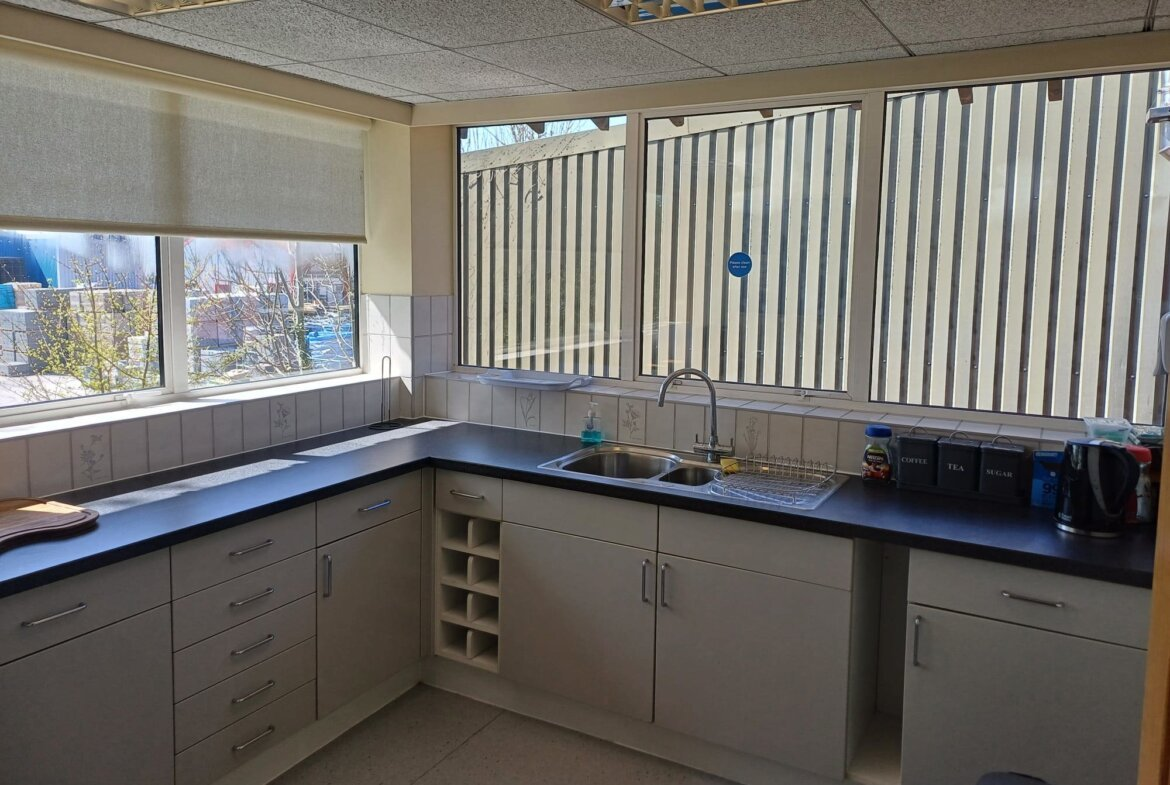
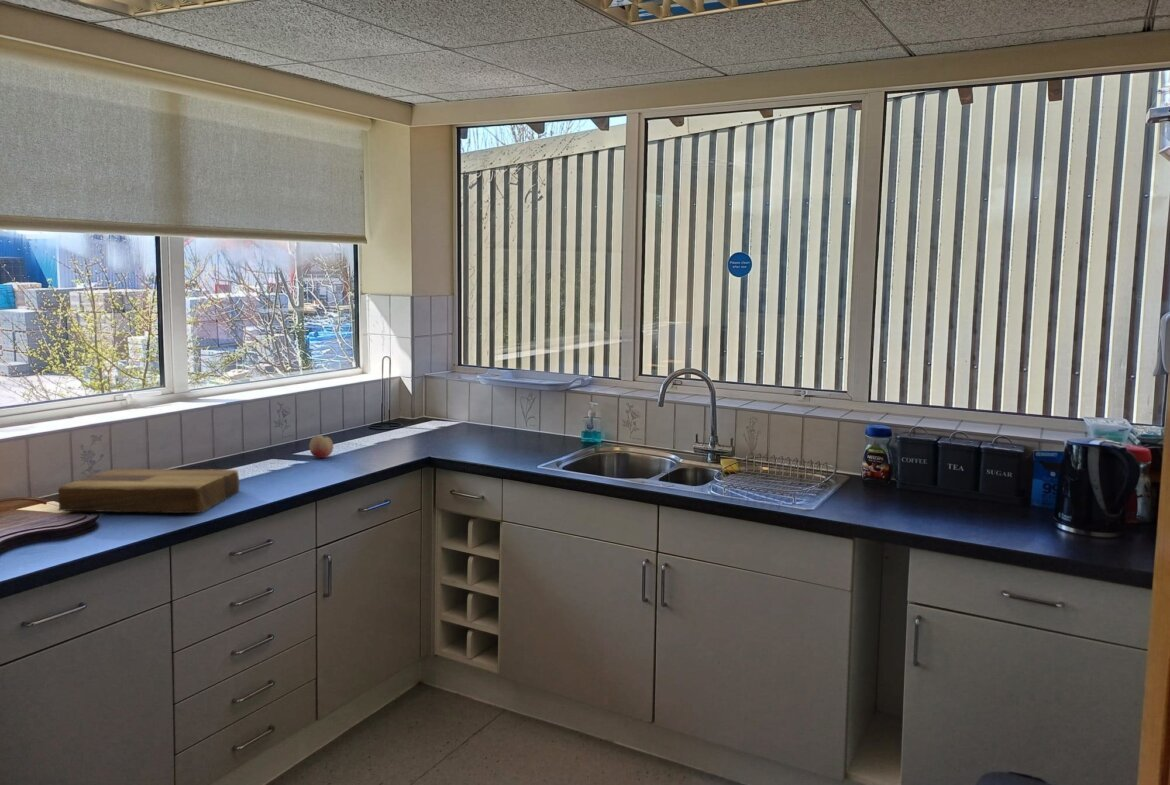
+ fruit [308,434,334,459]
+ cutting board [57,468,240,514]
